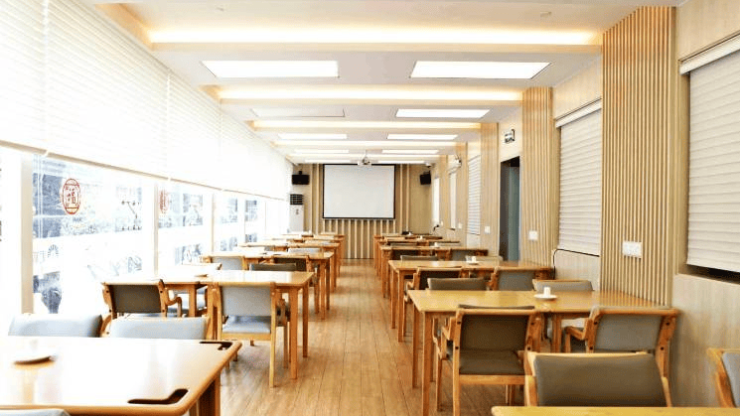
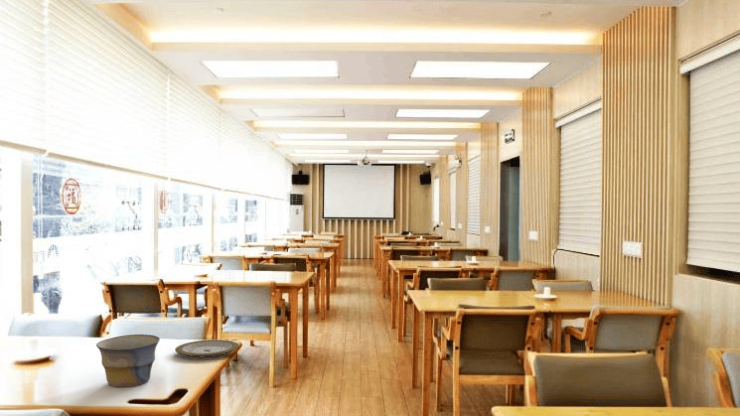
+ plate [174,339,240,358]
+ bowl [95,333,161,388]
